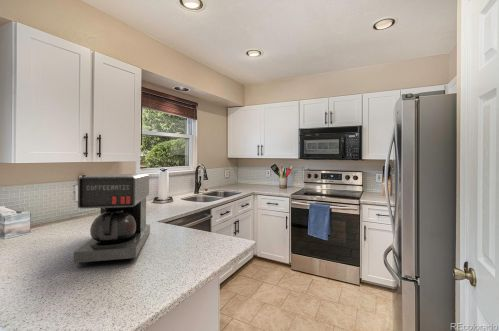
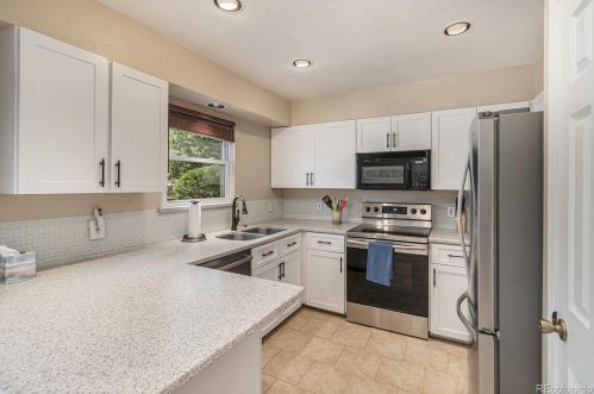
- coffee maker [73,173,151,265]
